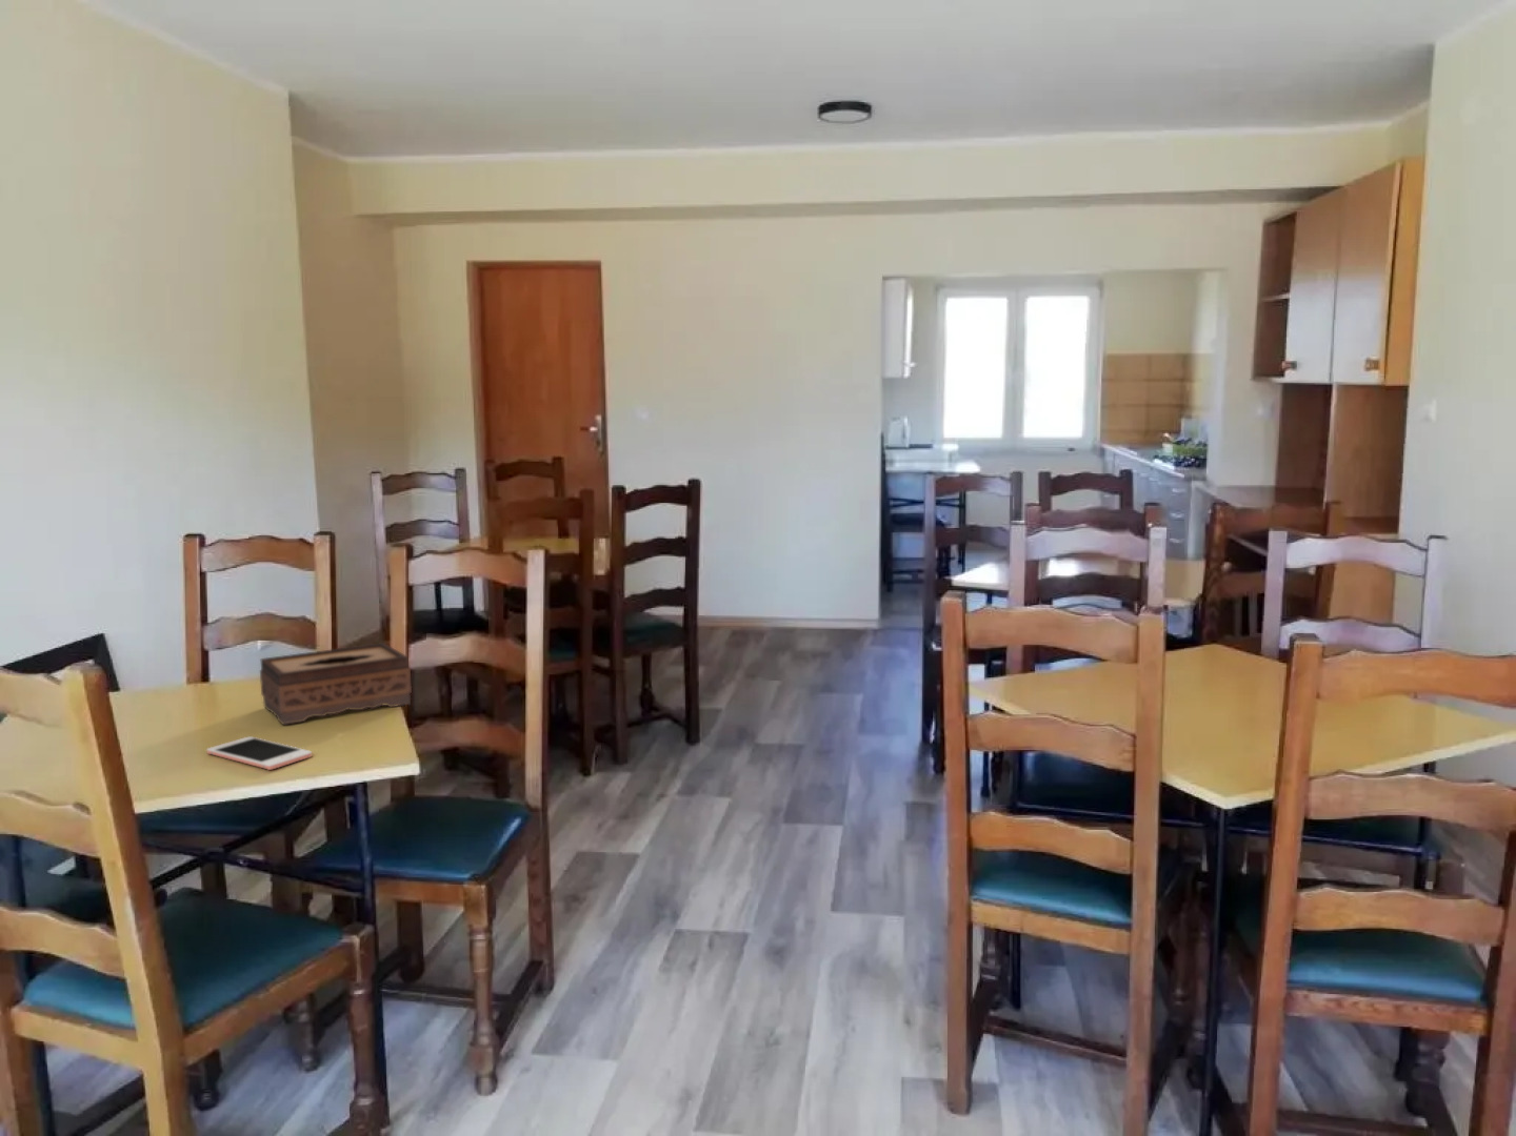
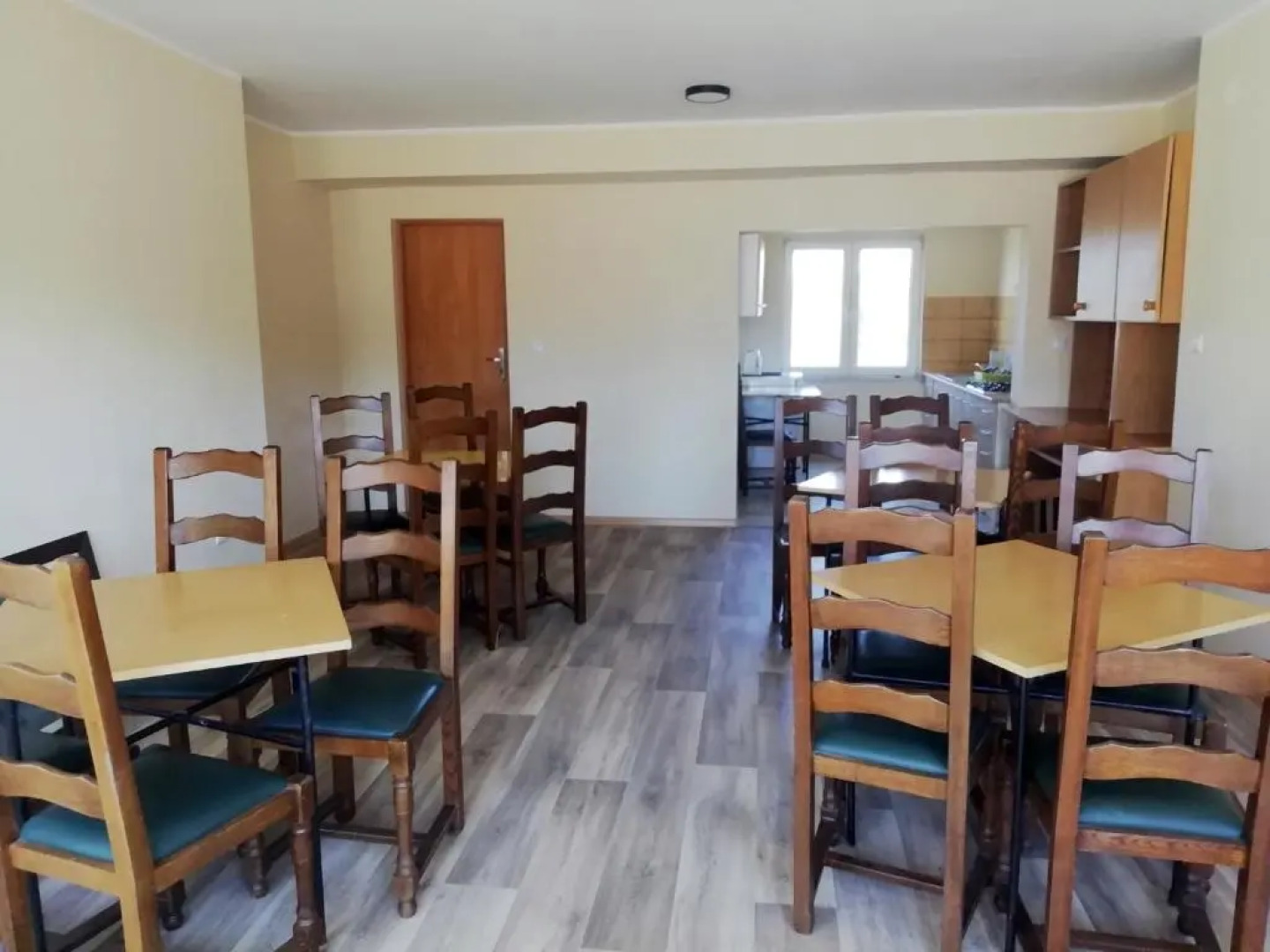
- cell phone [205,735,313,771]
- tissue box [259,642,413,726]
